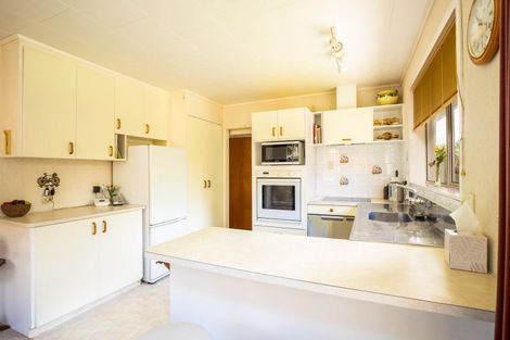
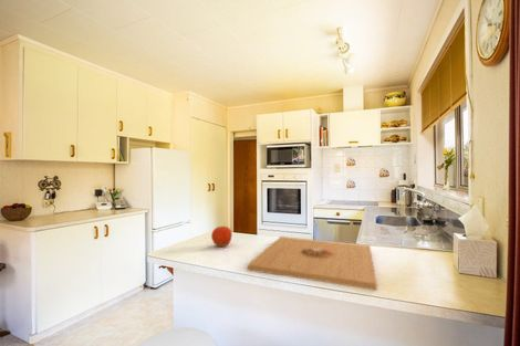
+ fruit [210,226,233,248]
+ platter [247,235,377,291]
